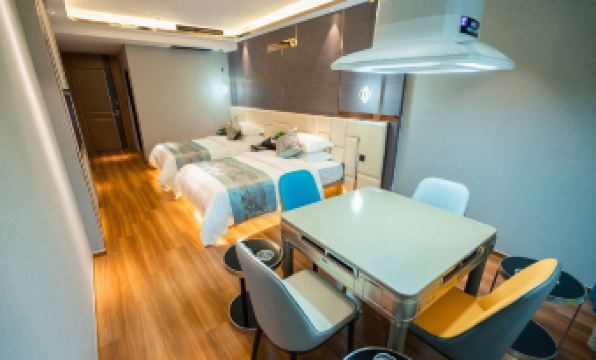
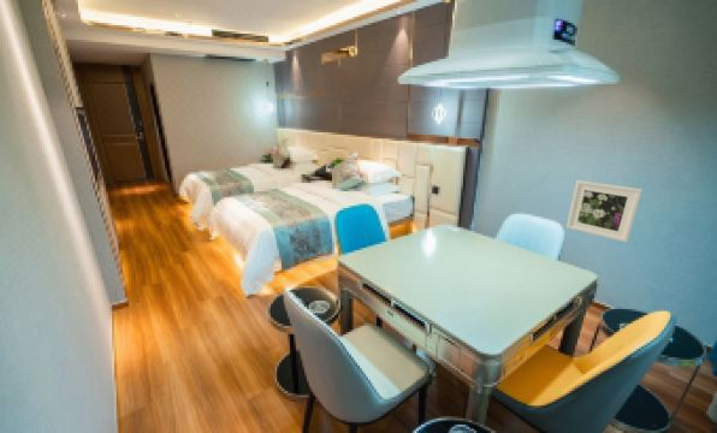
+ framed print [565,179,644,243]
